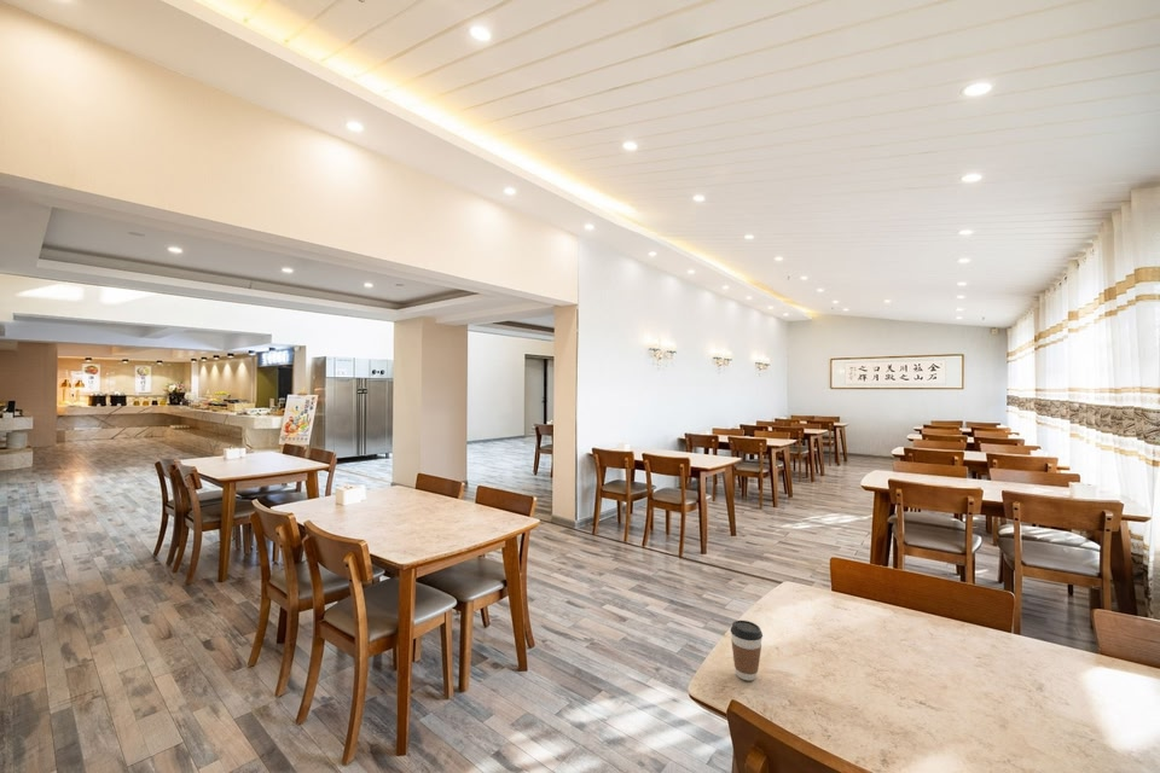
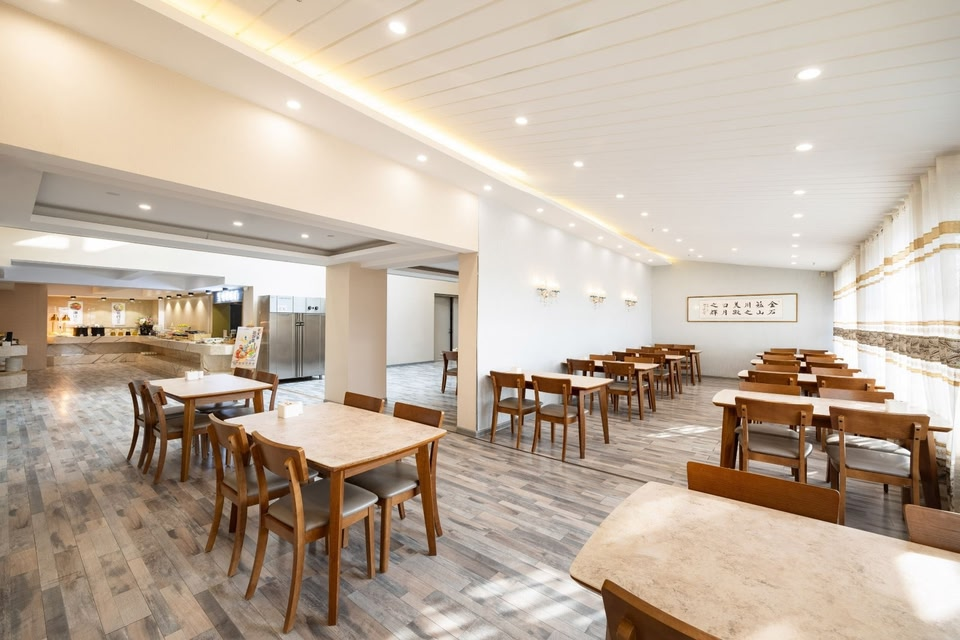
- coffee cup [730,620,764,681]
